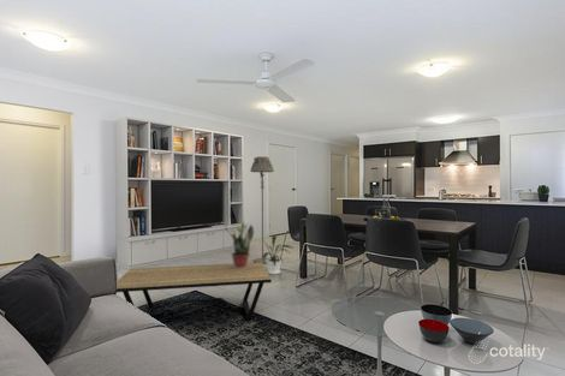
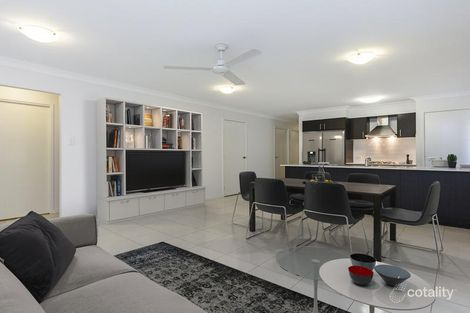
- floor lamp [249,155,275,264]
- potted plant [224,216,255,268]
- coffee table [115,262,273,321]
- house plant [260,234,295,276]
